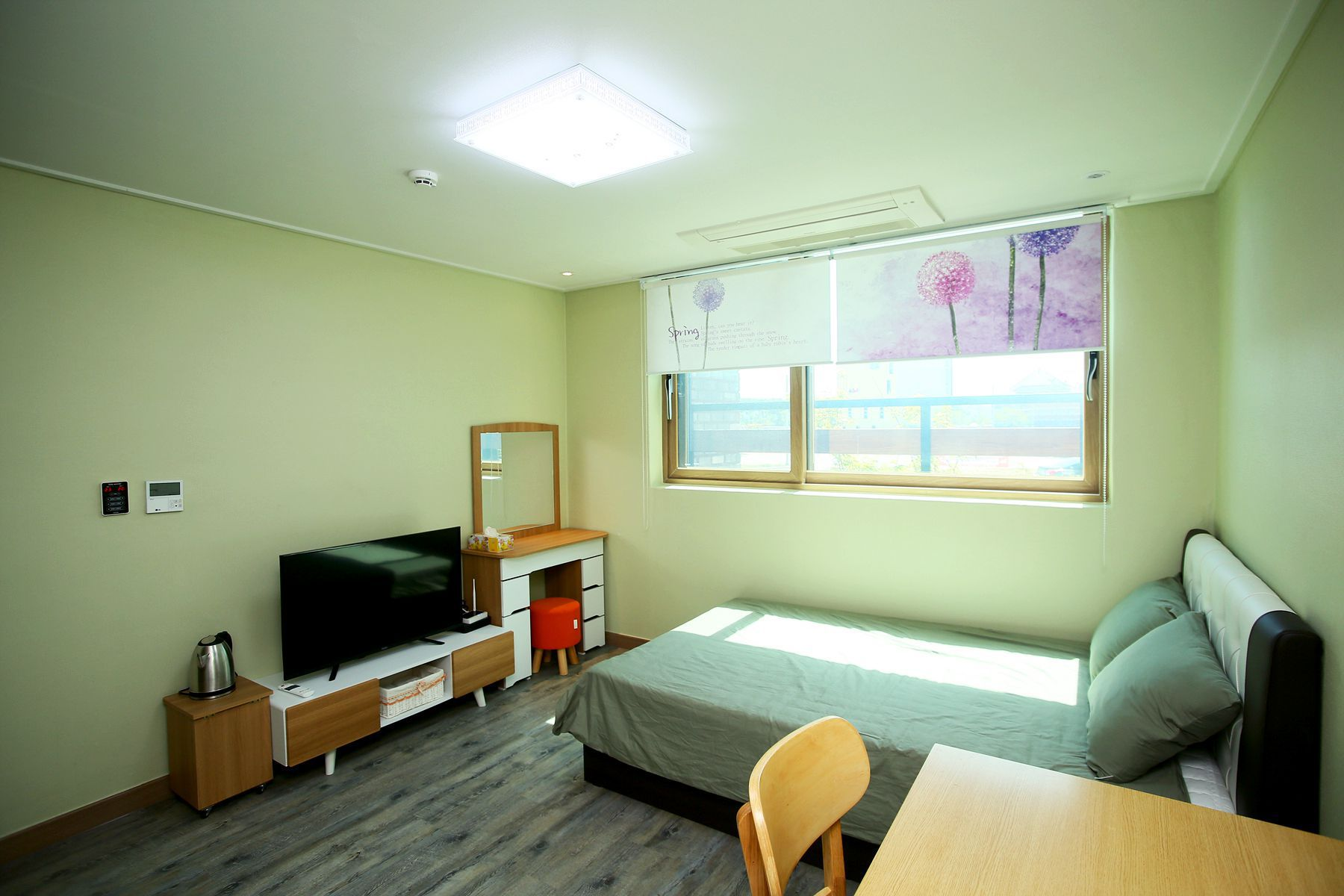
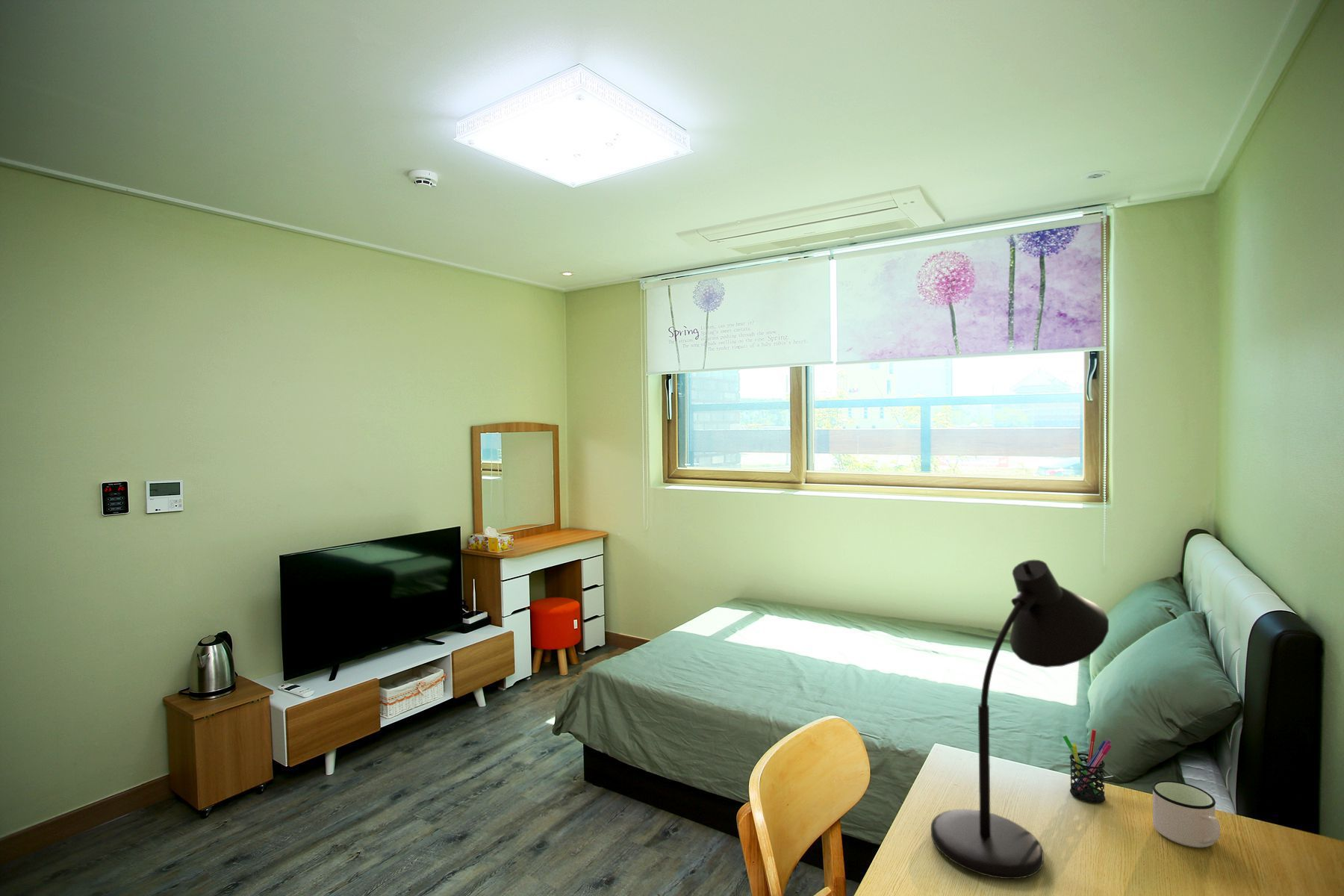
+ mug [1151,780,1221,848]
+ pen holder [1063,729,1113,804]
+ desk lamp [930,559,1110,880]
